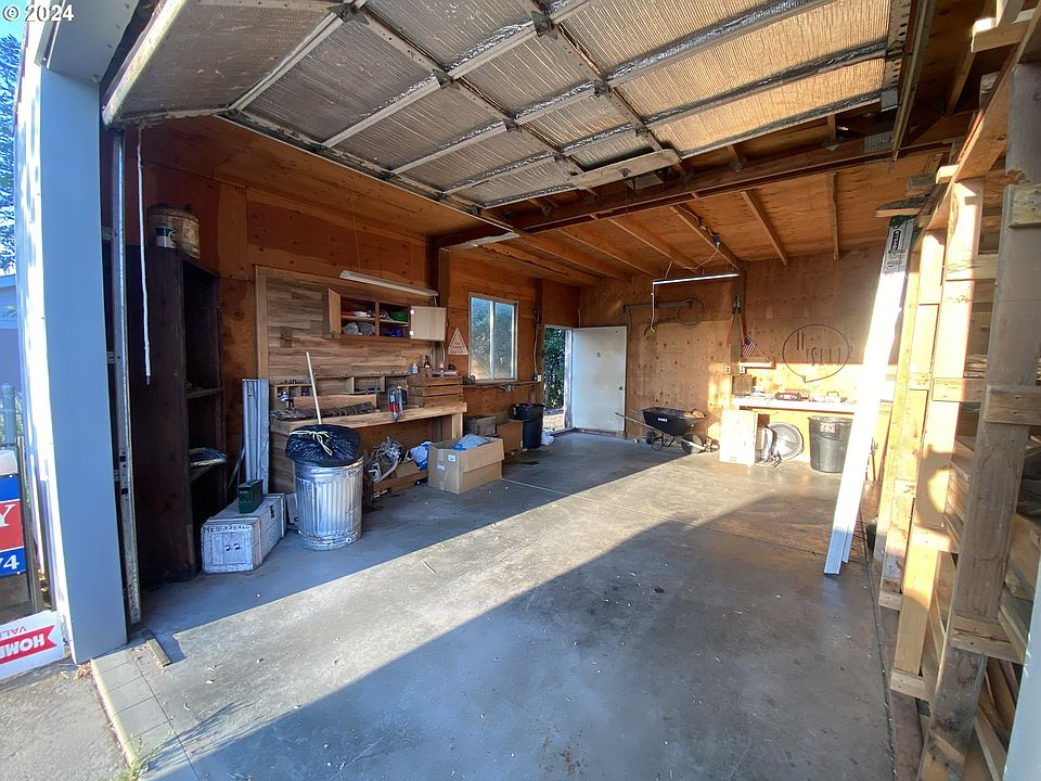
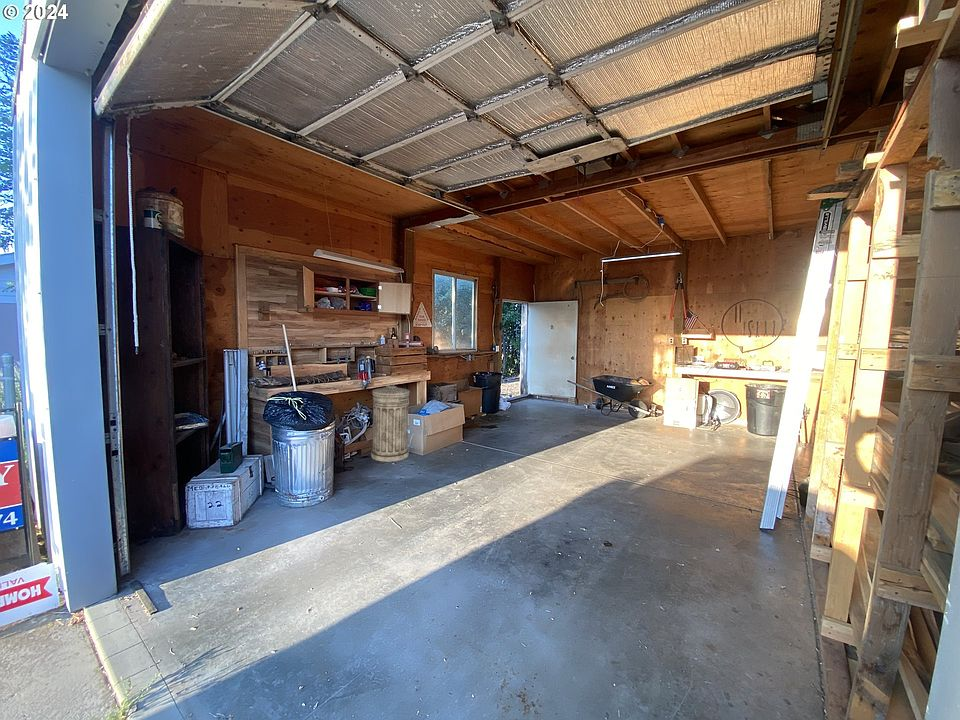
+ trash can [370,383,411,463]
